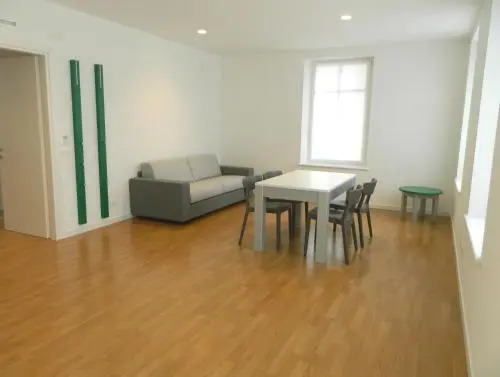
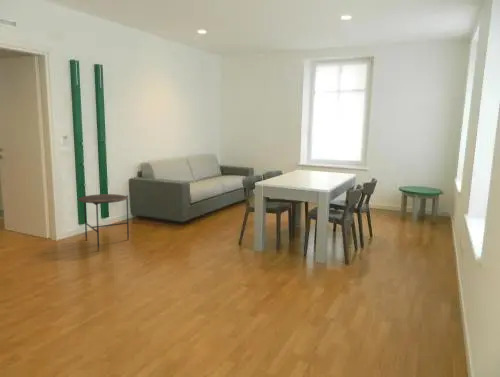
+ side table [77,193,130,252]
